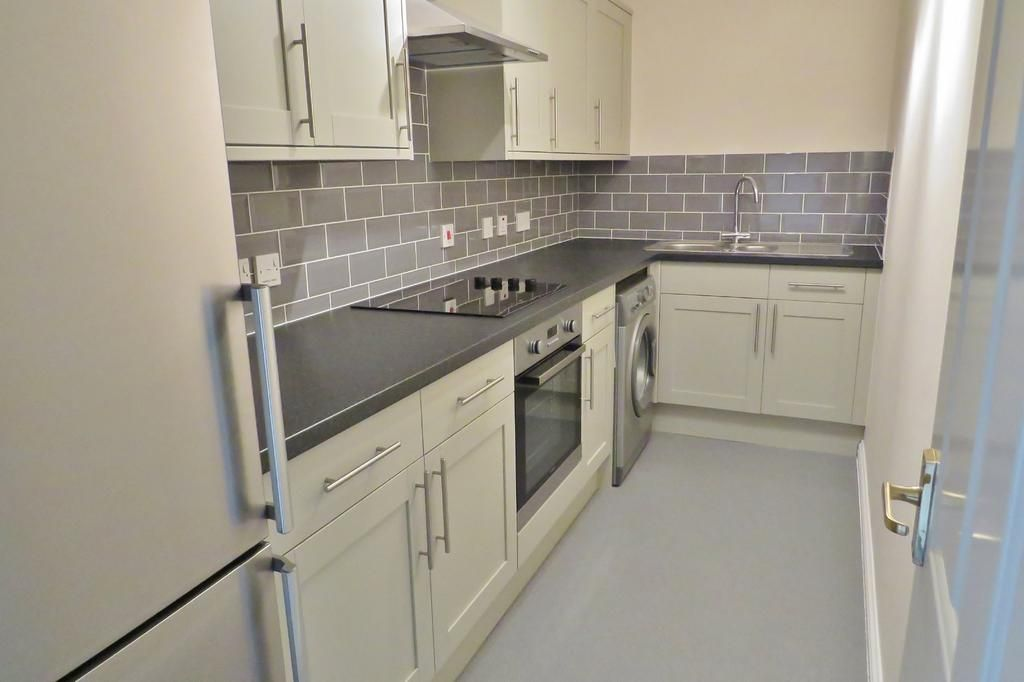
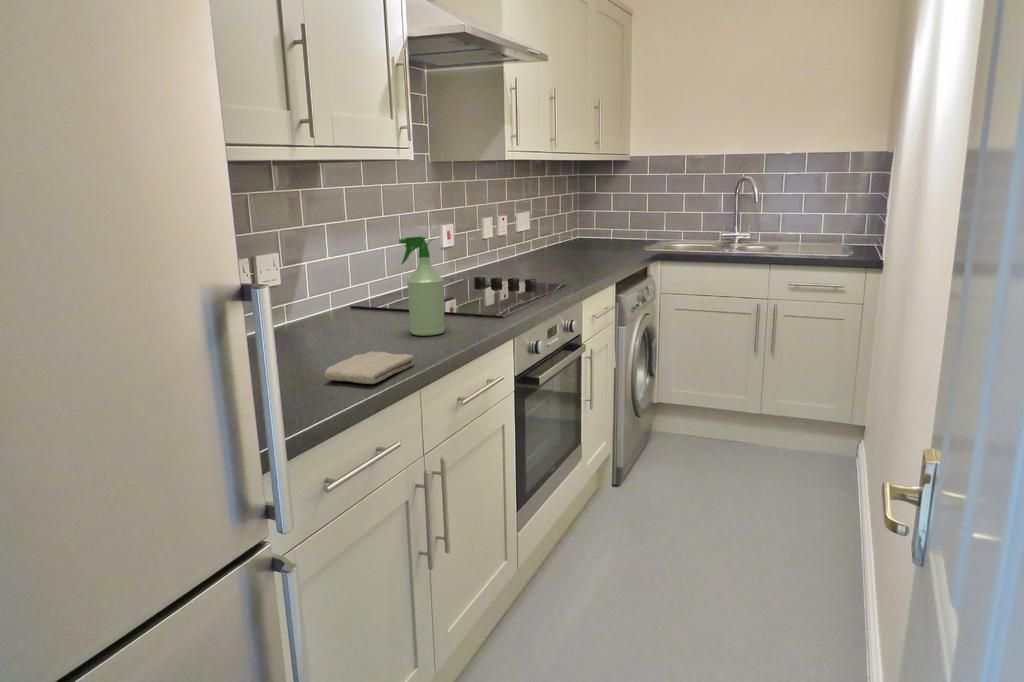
+ washcloth [323,351,415,385]
+ spray bottle [398,236,446,337]
